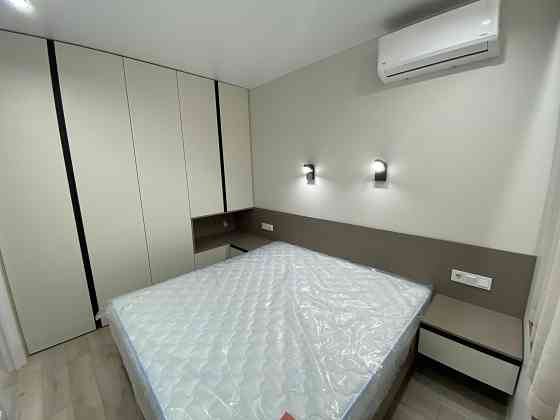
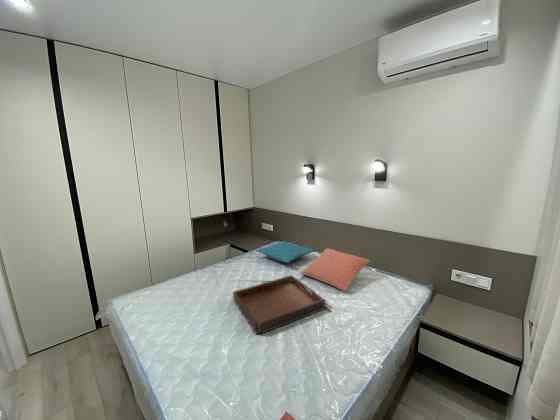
+ serving tray [232,274,326,335]
+ pillow [255,240,316,264]
+ pillow [300,247,371,292]
